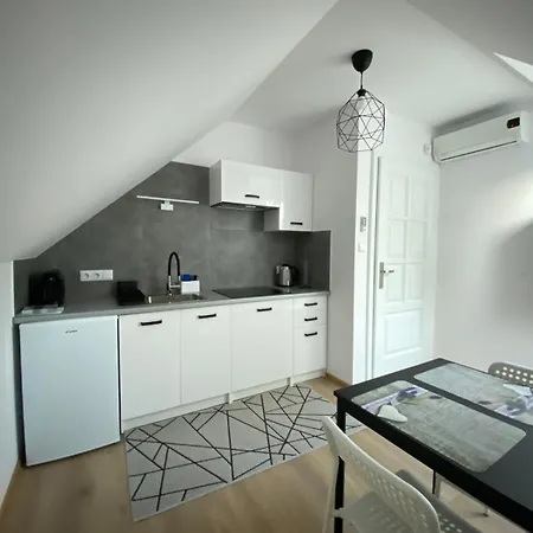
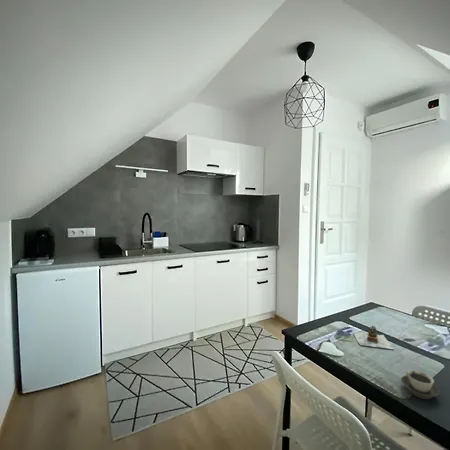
+ cup [400,369,441,400]
+ teapot [352,325,395,350]
